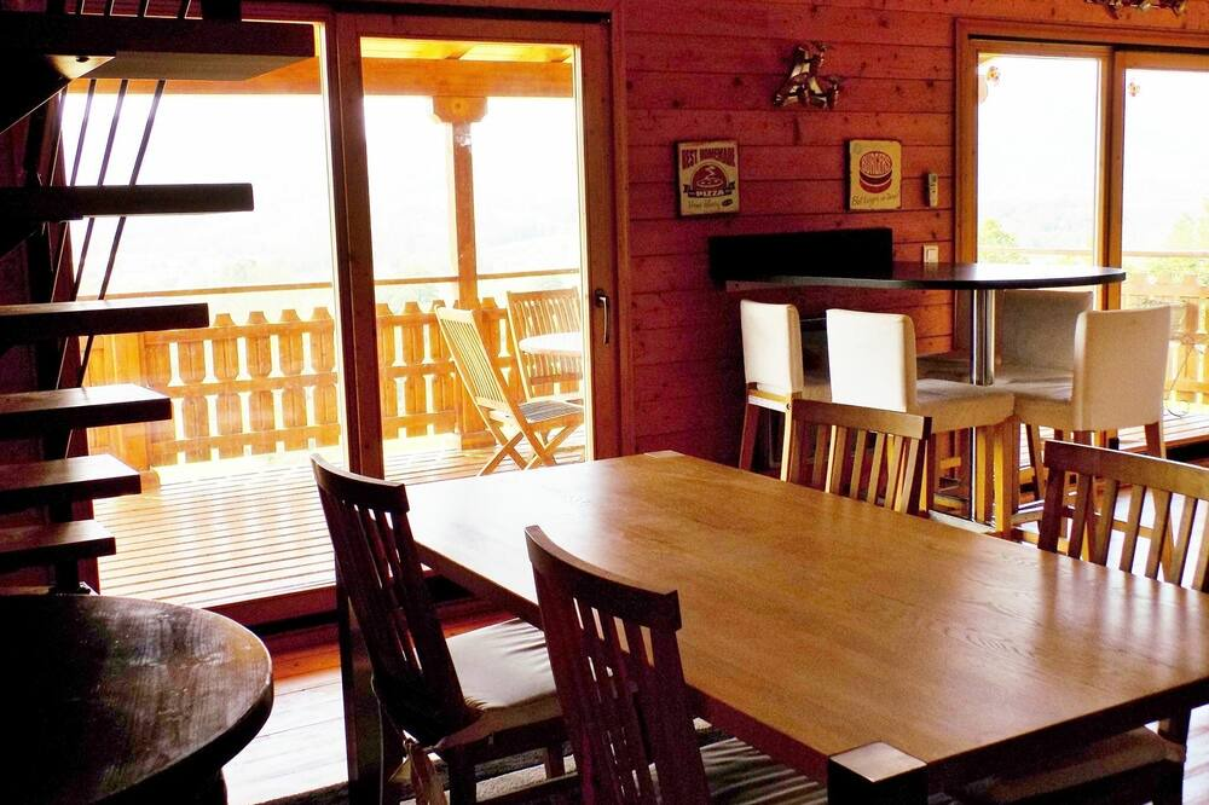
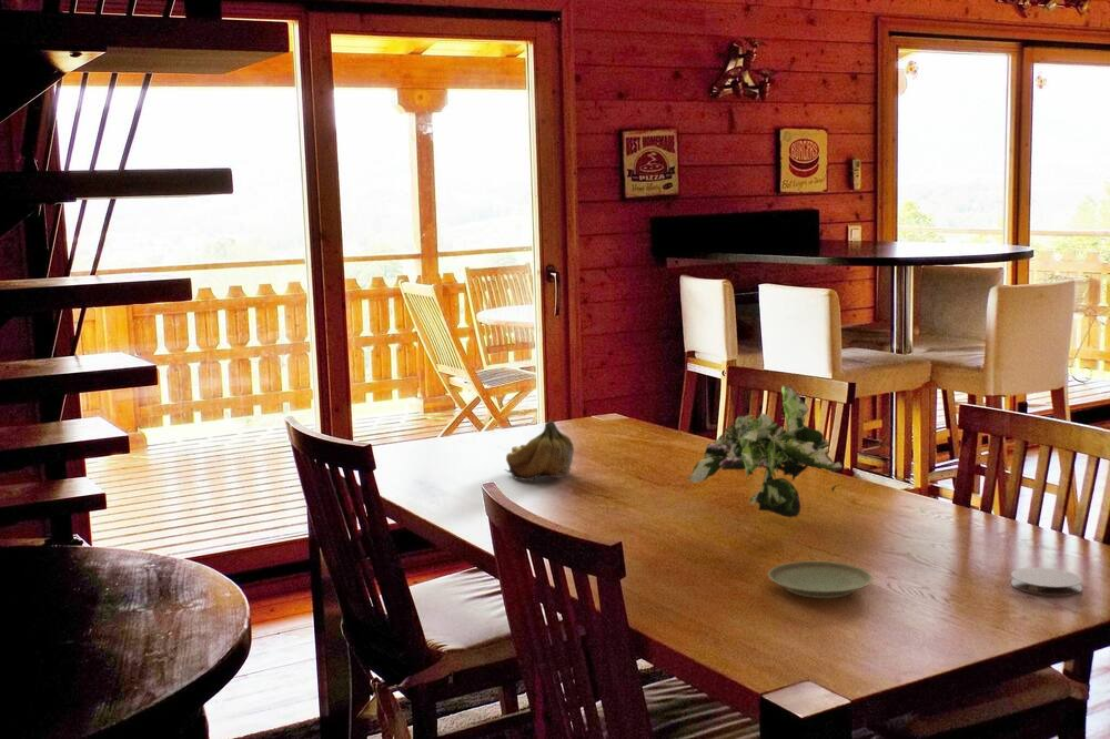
+ coaster [1010,566,1083,597]
+ fruit [503,419,575,482]
+ plant [686,384,844,518]
+ plate [767,560,874,599]
